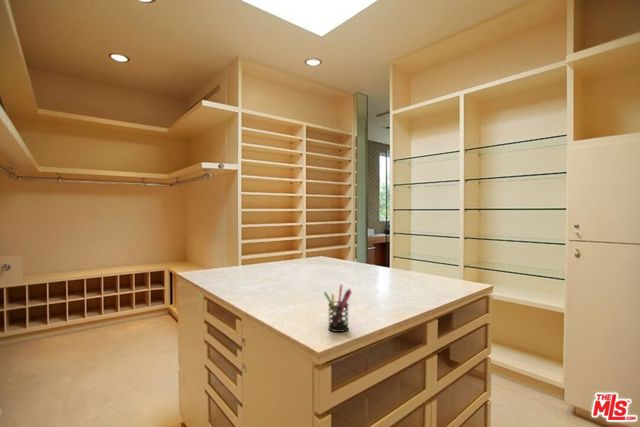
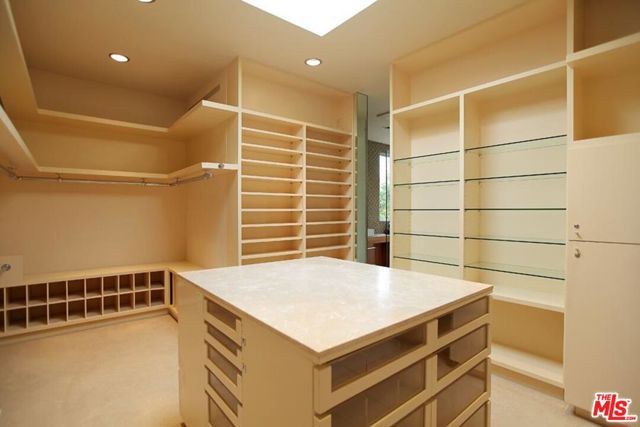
- pen holder [323,283,353,333]
